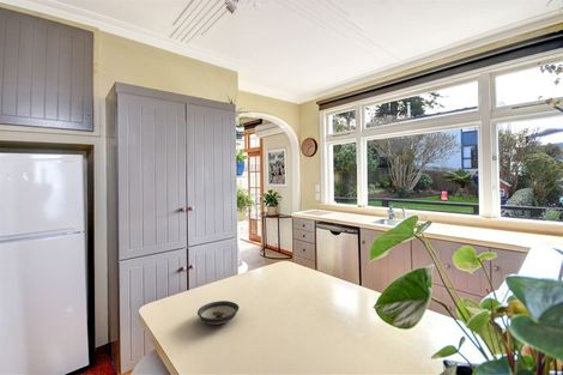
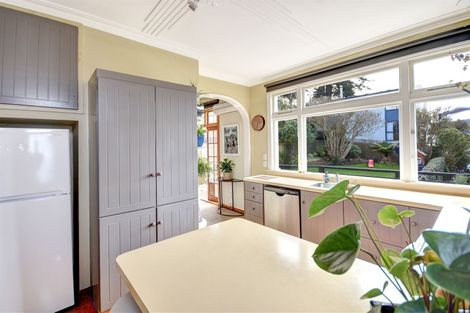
- saucer [196,300,240,326]
